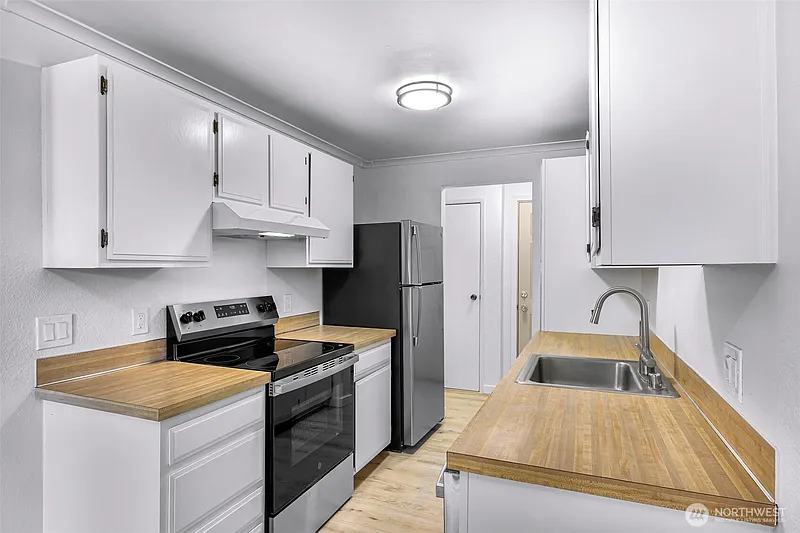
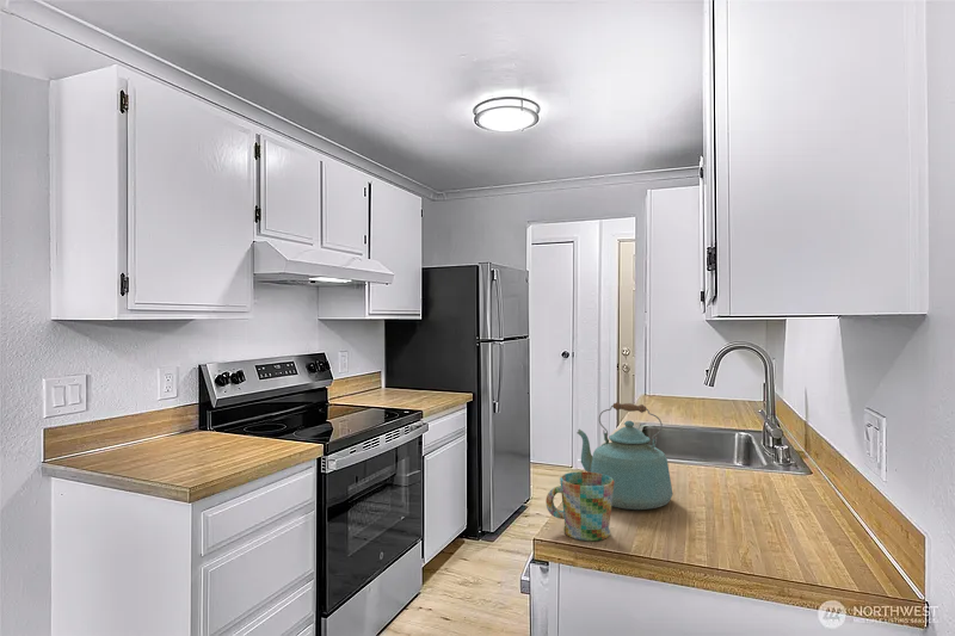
+ kettle [575,401,674,511]
+ mug [544,470,614,542]
